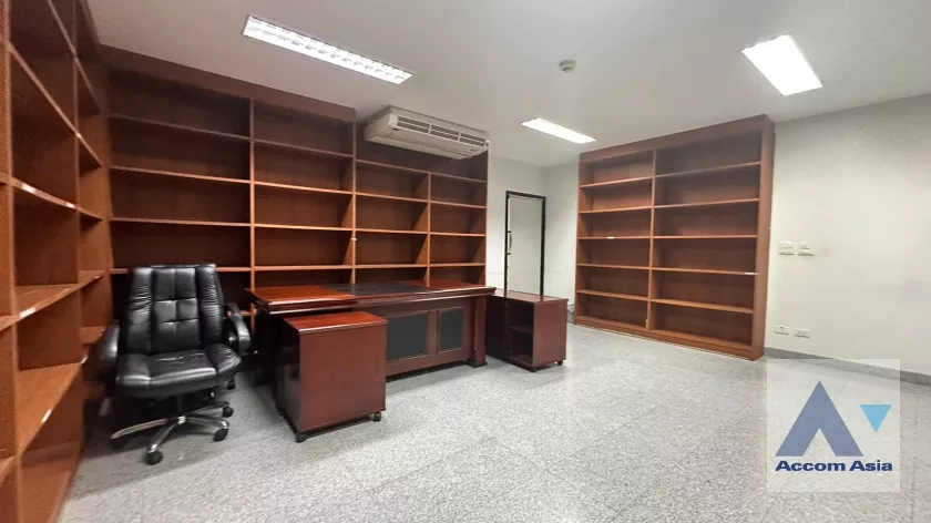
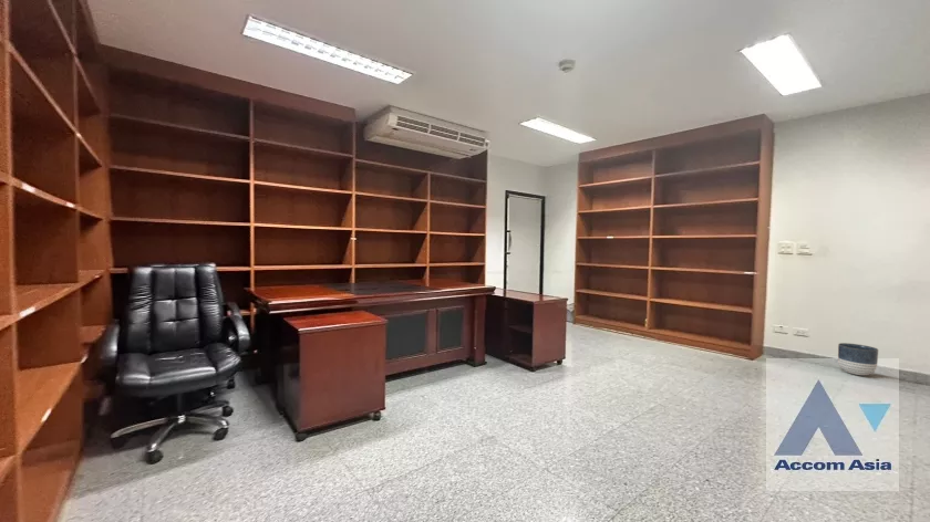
+ planter [837,342,879,376]
